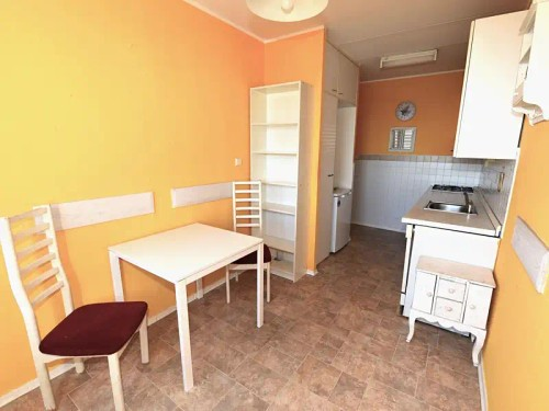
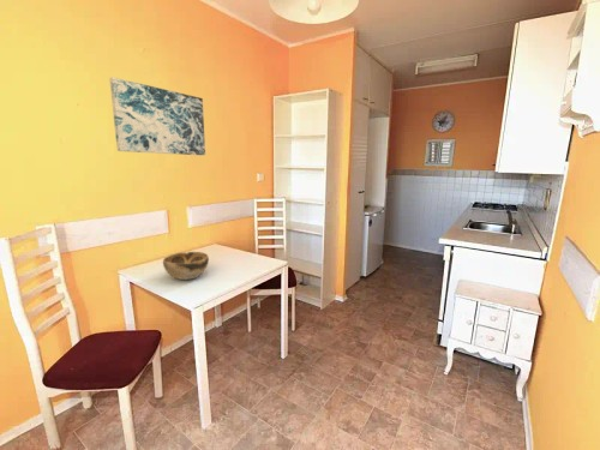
+ decorative bowl [162,251,210,281]
+ wall art [108,77,206,156]
